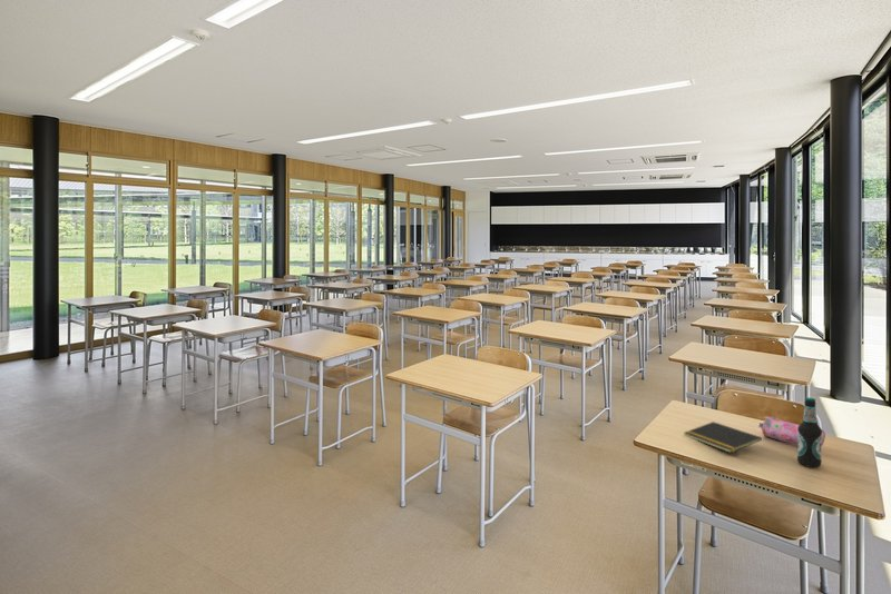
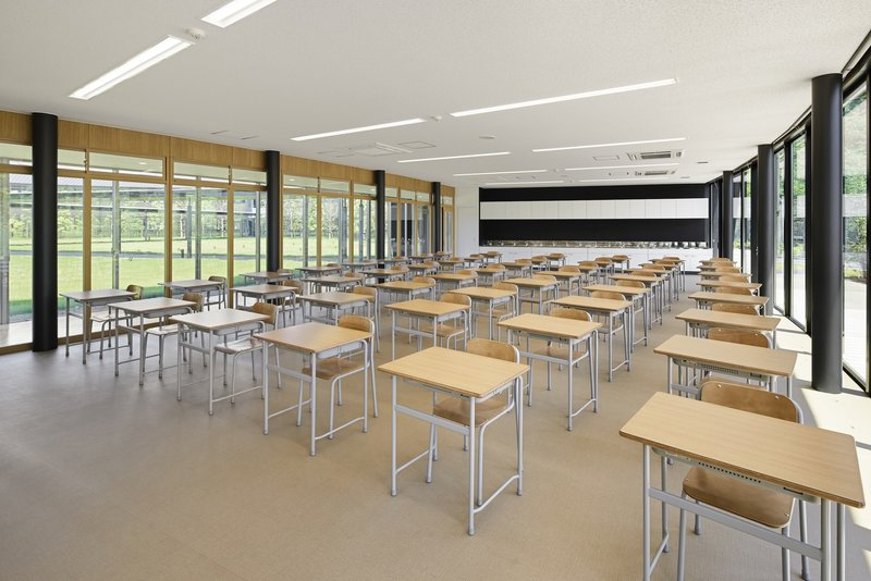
- bottle [796,396,823,468]
- pencil case [757,416,826,448]
- notepad [684,420,763,454]
